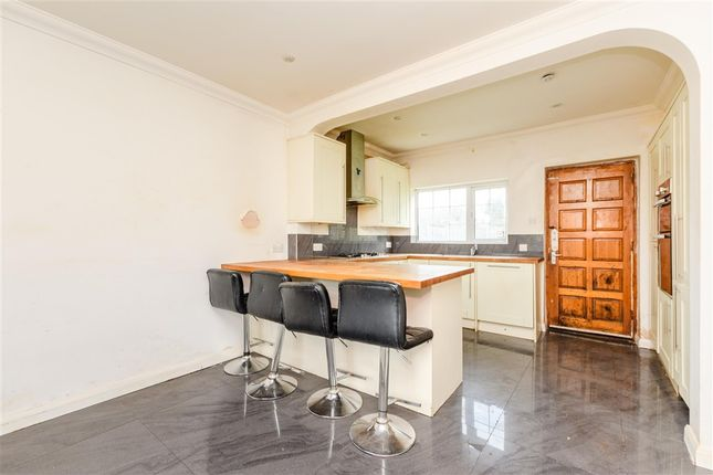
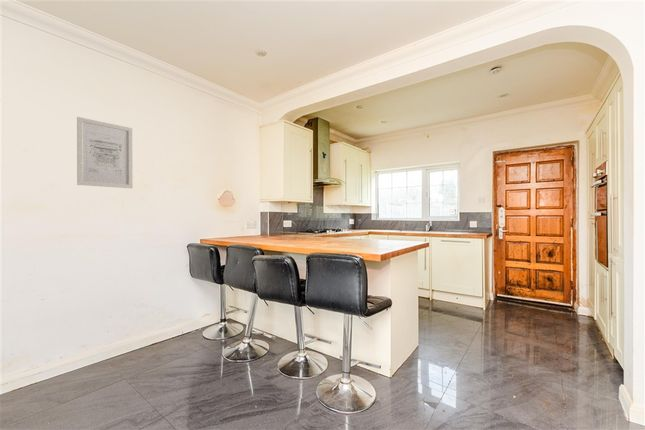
+ wall art [76,116,133,189]
